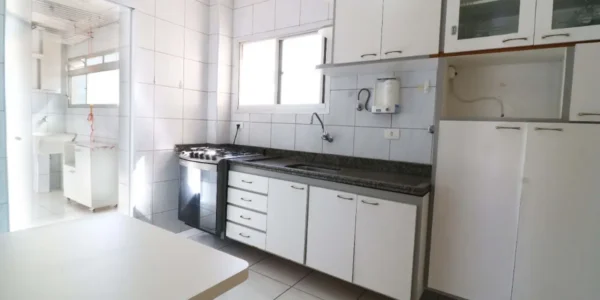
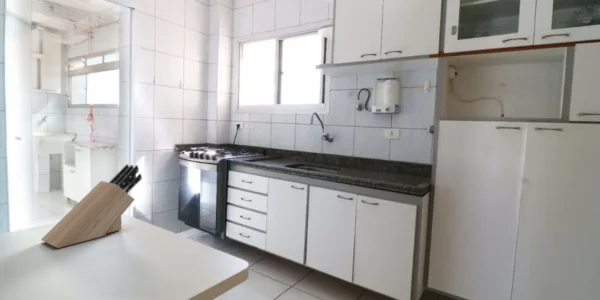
+ knife block [40,163,143,249]
